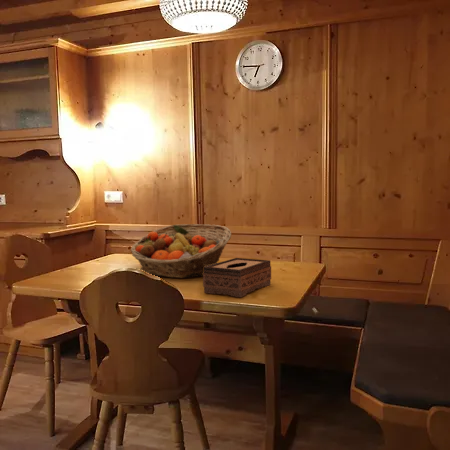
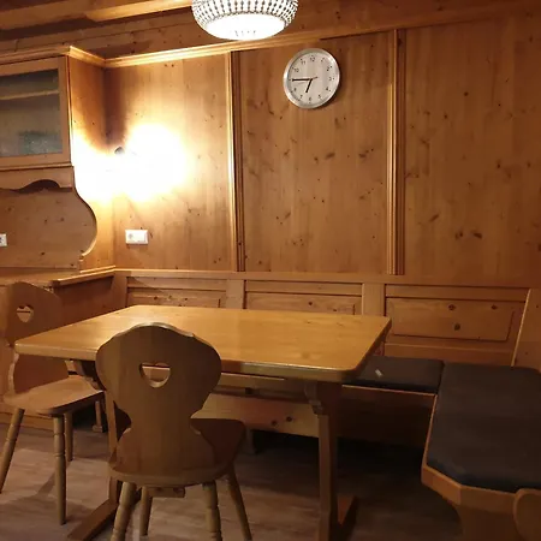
- tissue box [202,257,272,298]
- fruit basket [130,223,232,279]
